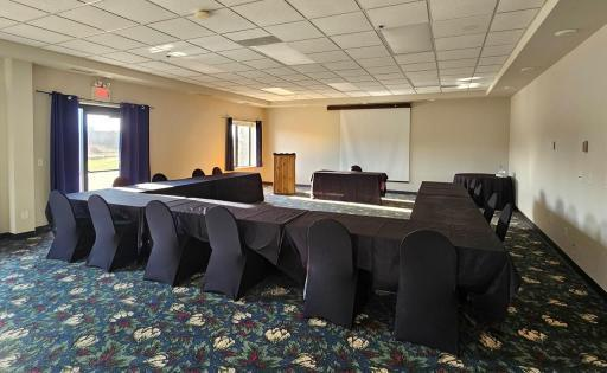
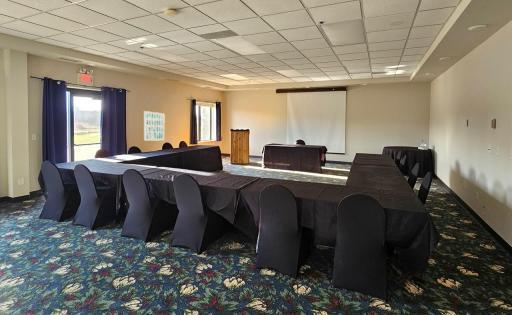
+ wall art [143,110,166,142]
